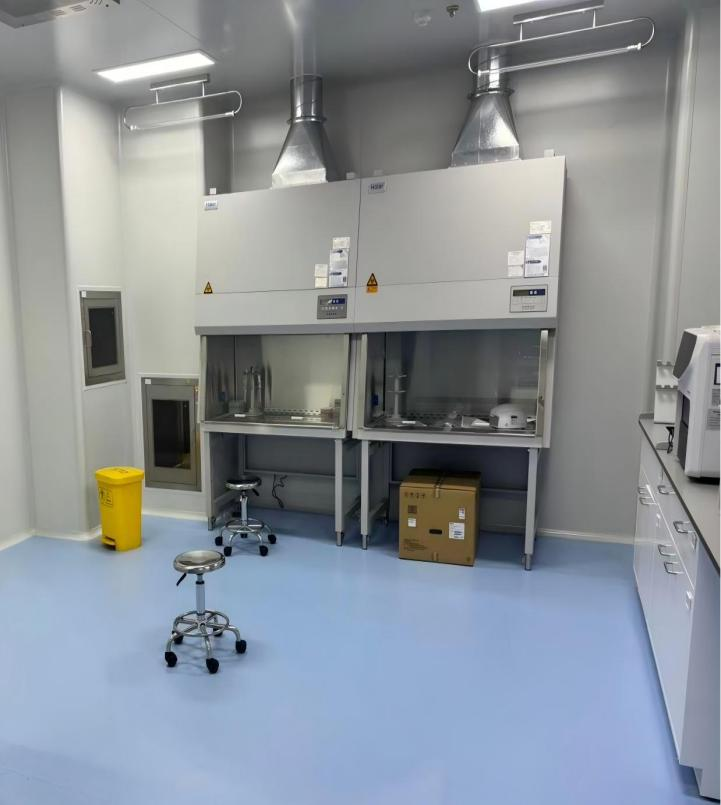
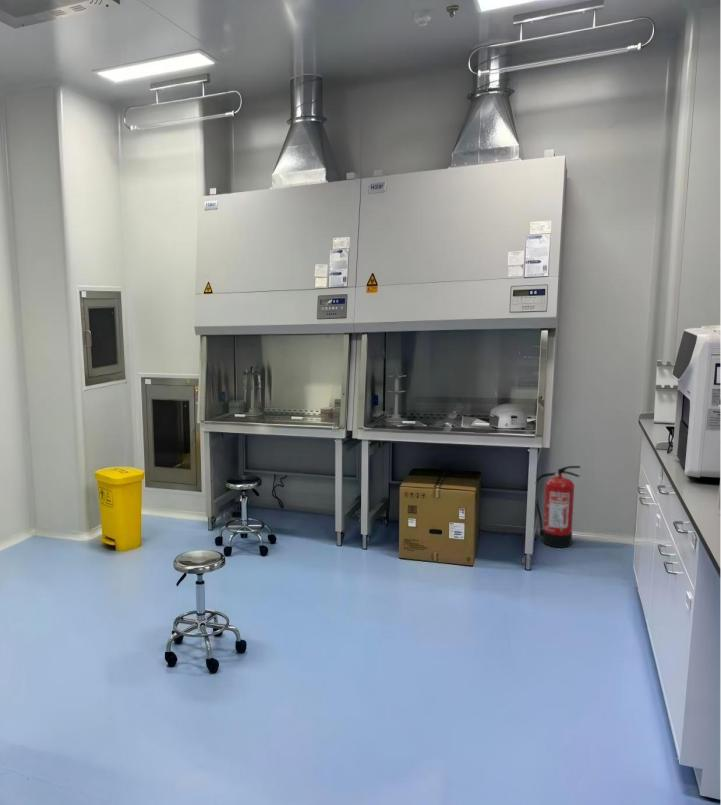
+ fire extinguisher [535,465,581,549]
